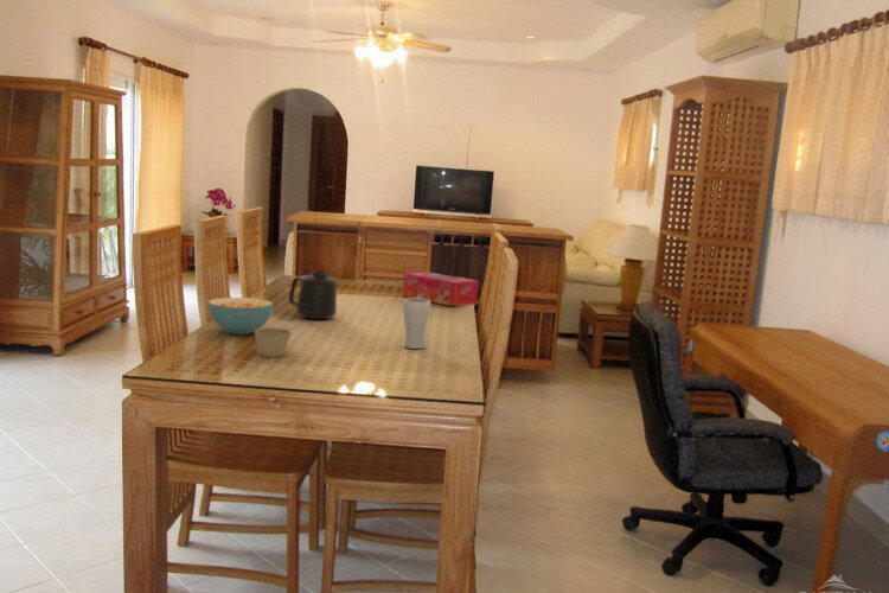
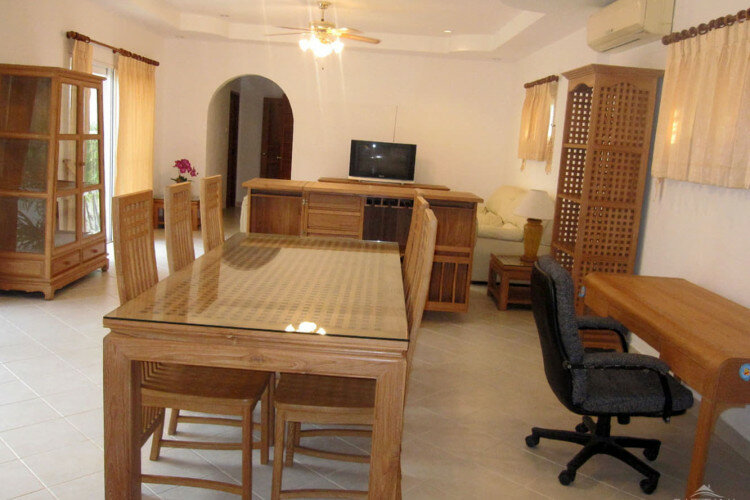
- tissue box [402,272,479,307]
- flower pot [254,326,293,359]
- mug [287,270,339,320]
- drinking glass [402,298,431,350]
- cereal bowl [206,296,275,336]
